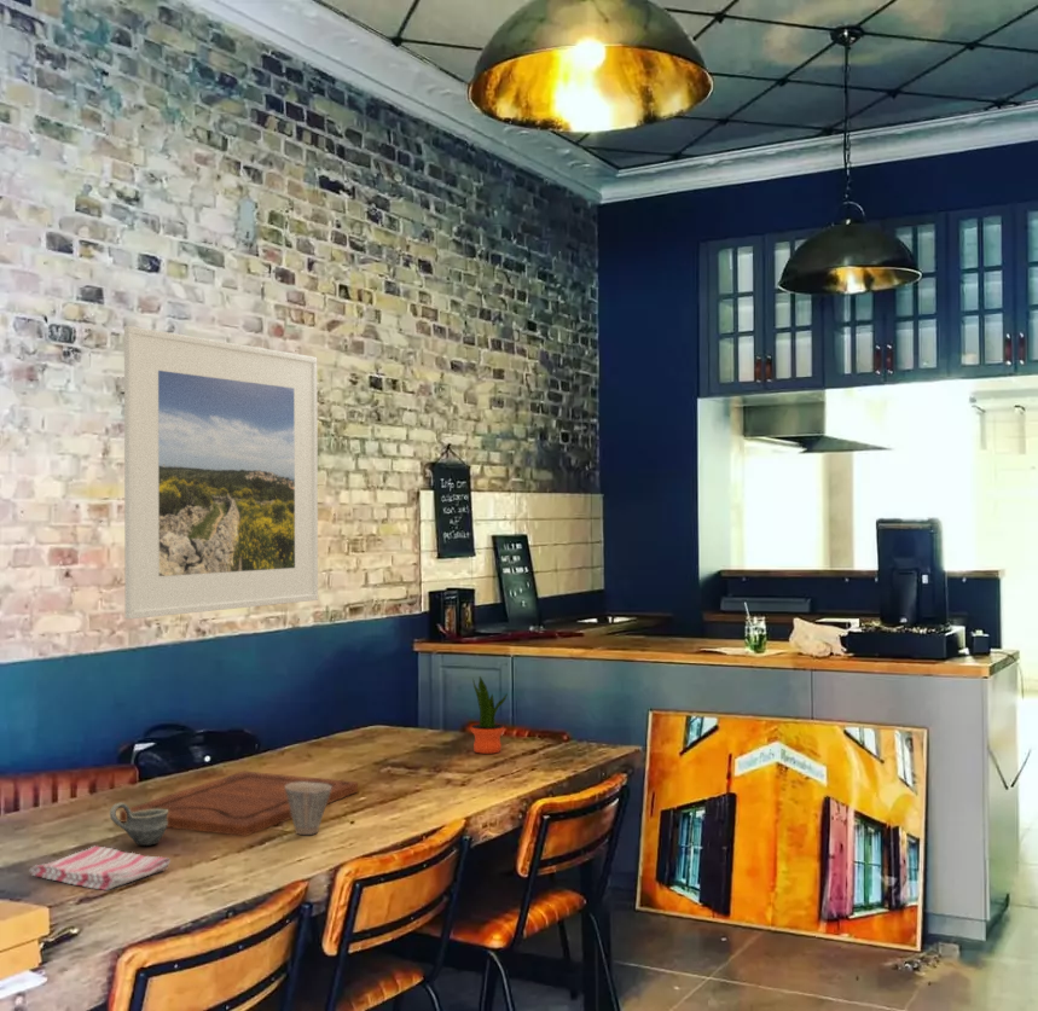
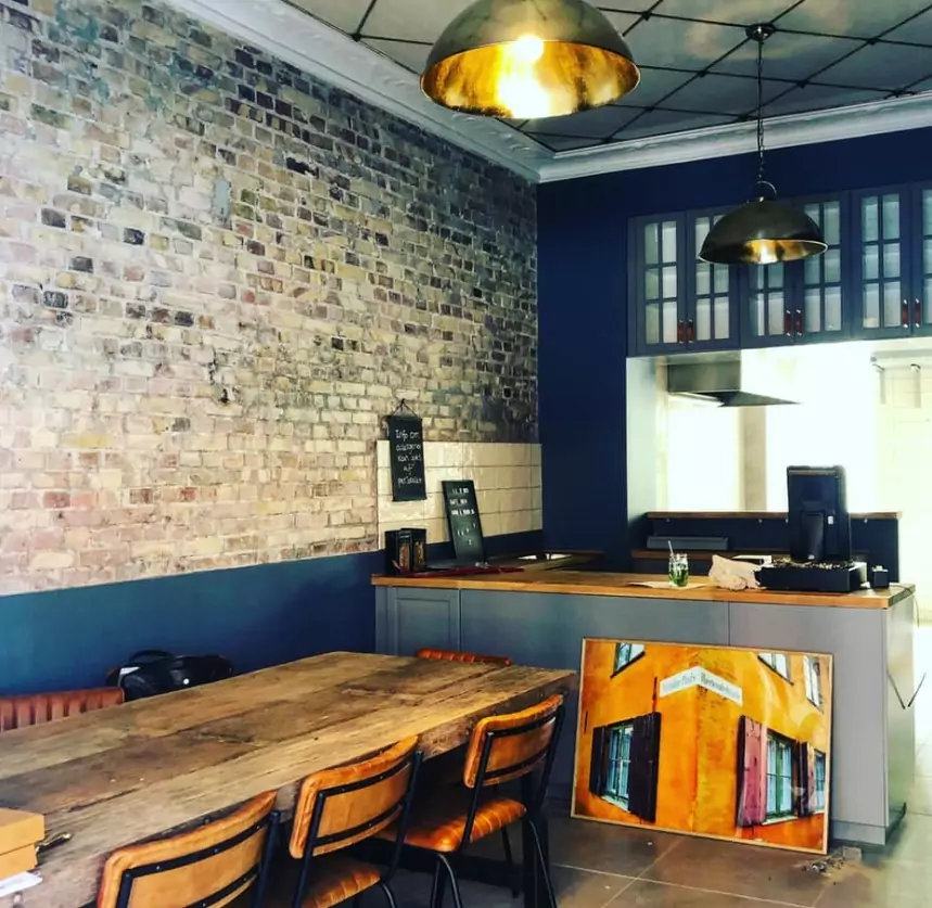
- cup [109,801,168,847]
- cup [285,782,331,836]
- potted plant [470,675,509,755]
- cutting board [118,771,359,837]
- dish towel [29,844,172,891]
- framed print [123,325,319,620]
